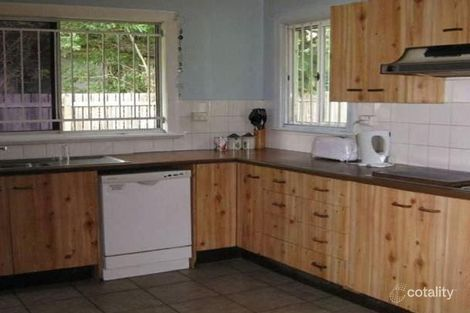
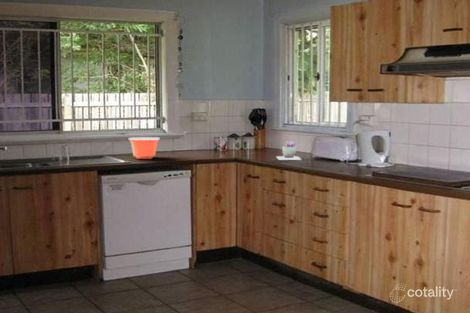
+ succulent plant [275,140,302,161]
+ mixing bowl [127,136,161,160]
